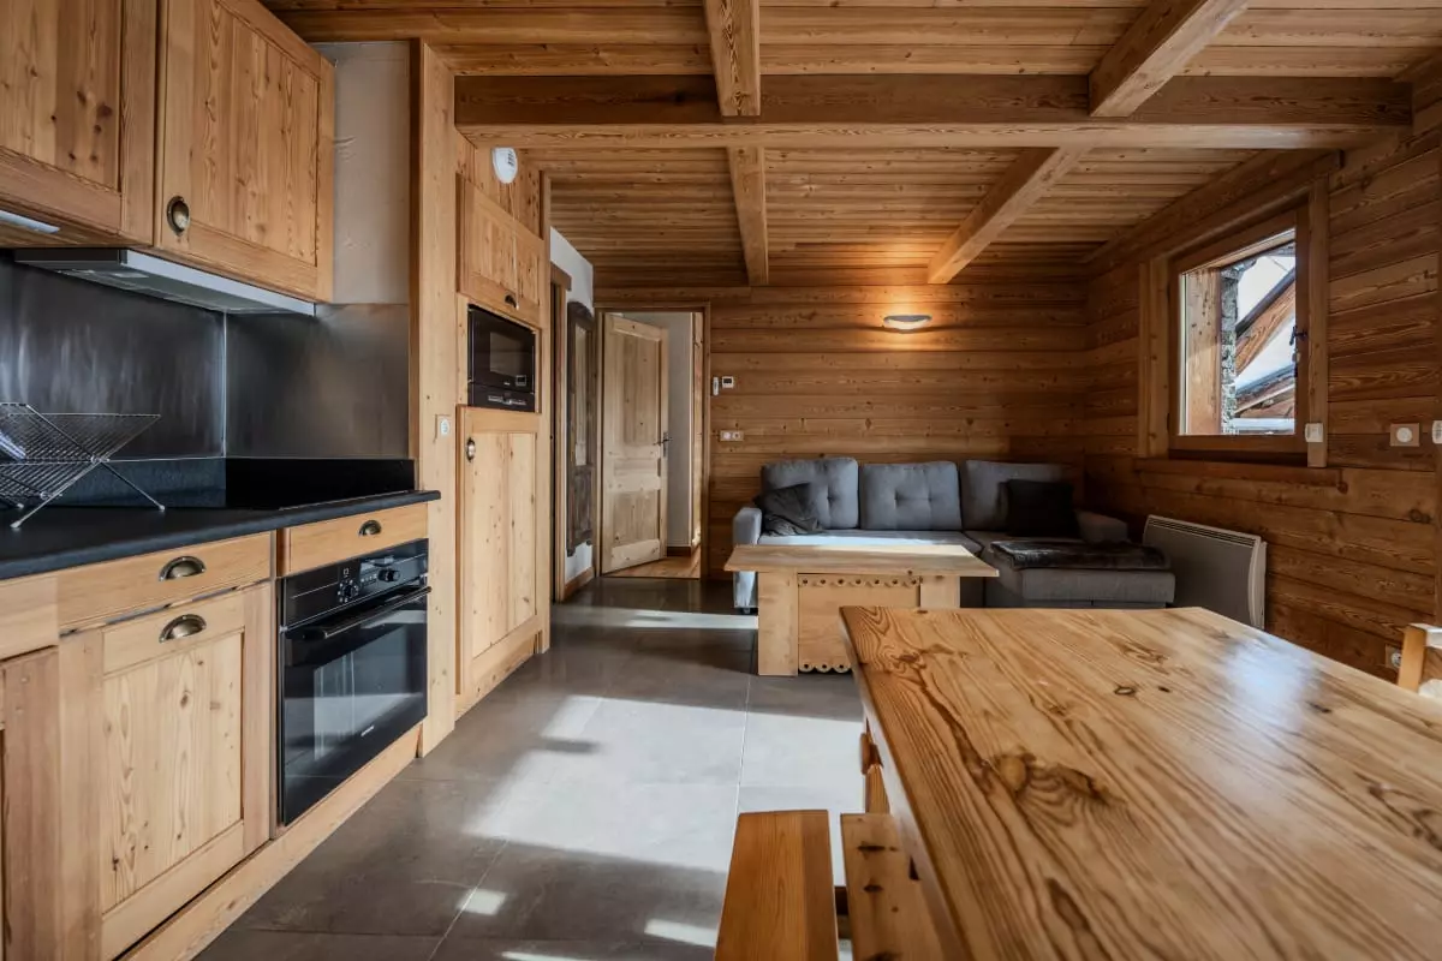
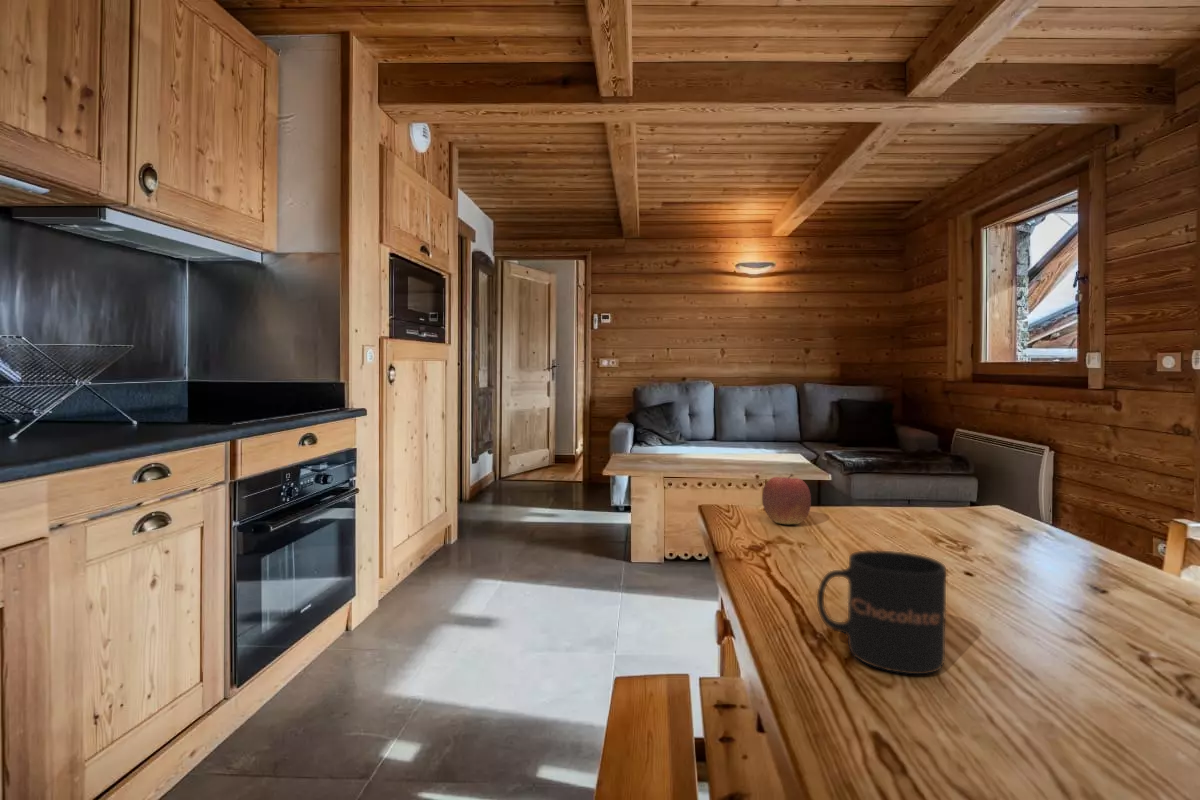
+ mug [816,550,947,675]
+ apple [762,473,812,525]
